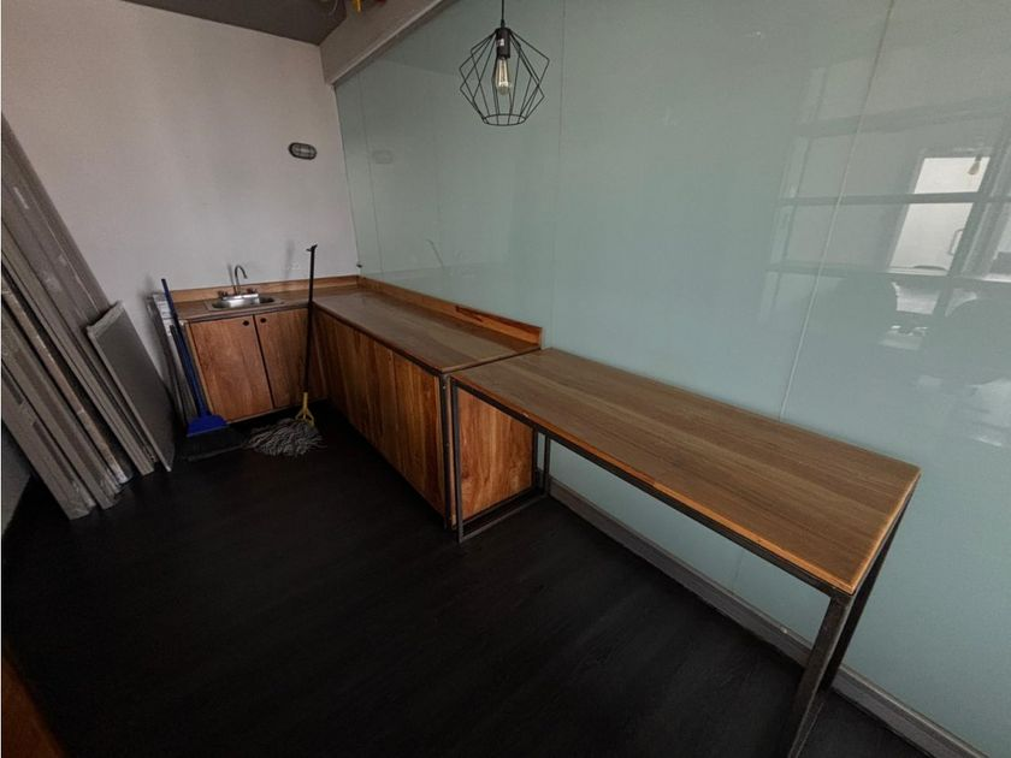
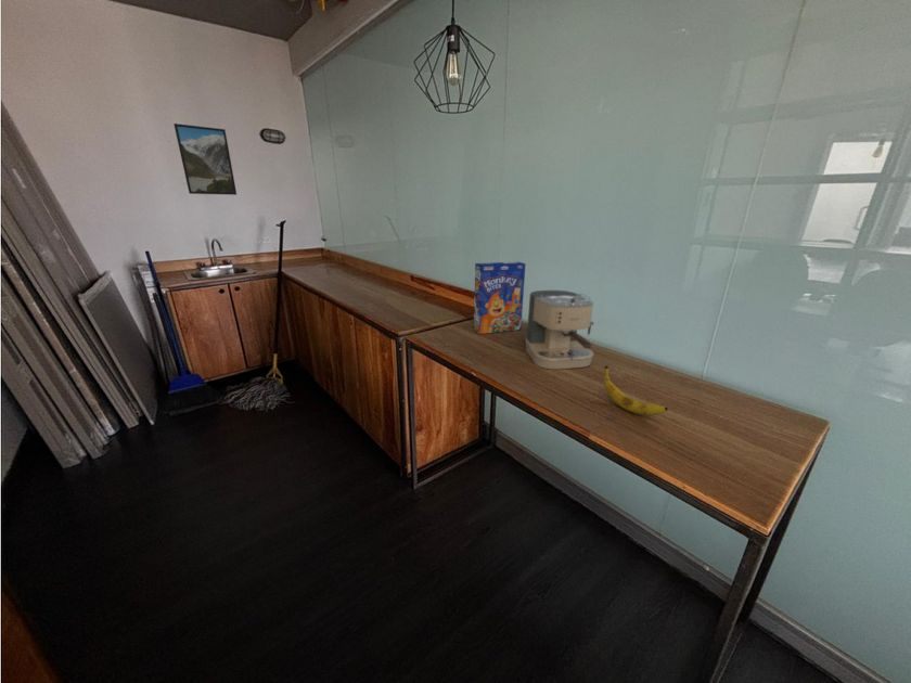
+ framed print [172,123,238,196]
+ coffee maker [525,289,595,370]
+ banana [603,365,669,416]
+ cereal box [473,260,527,335]
